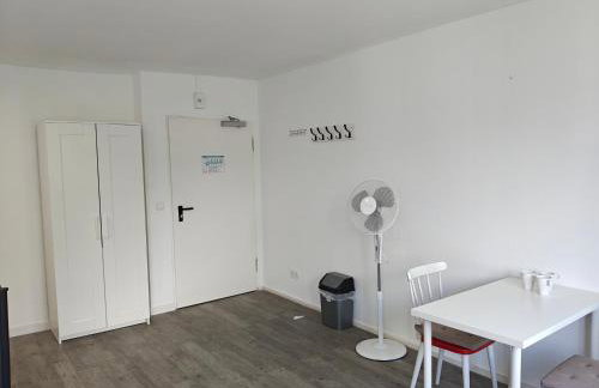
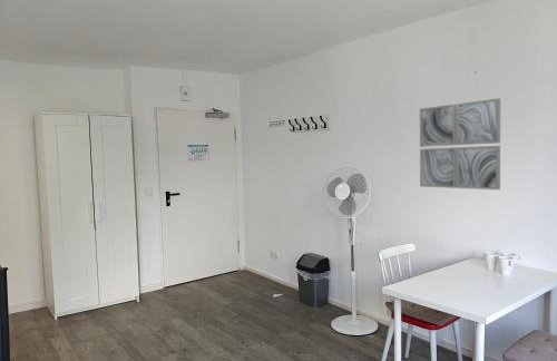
+ wall art [419,97,501,191]
